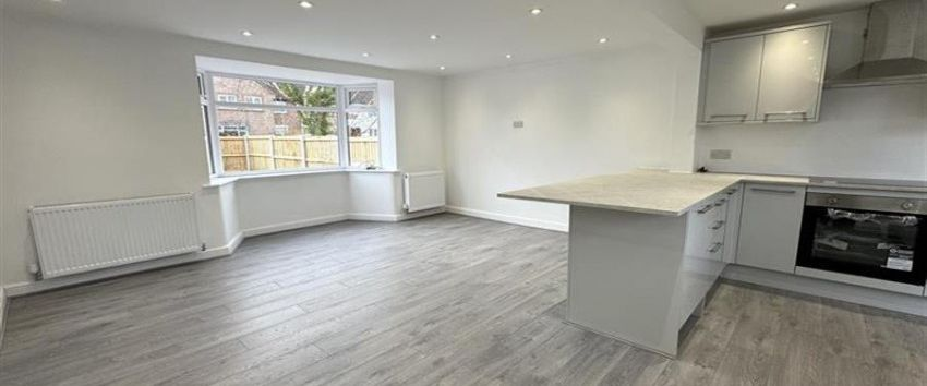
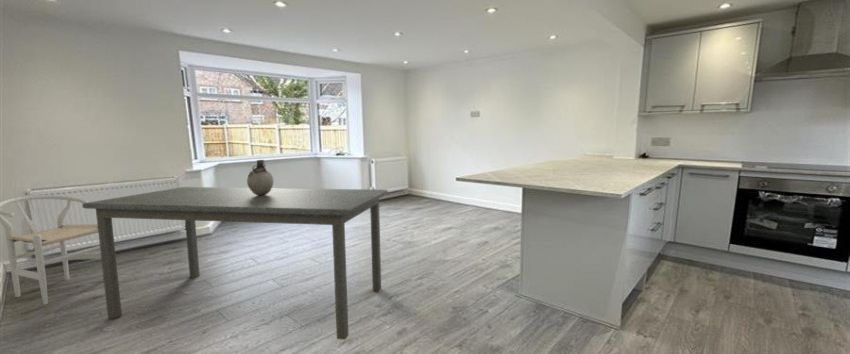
+ chair [0,194,101,305]
+ dining table [81,186,389,341]
+ vase [246,159,274,196]
